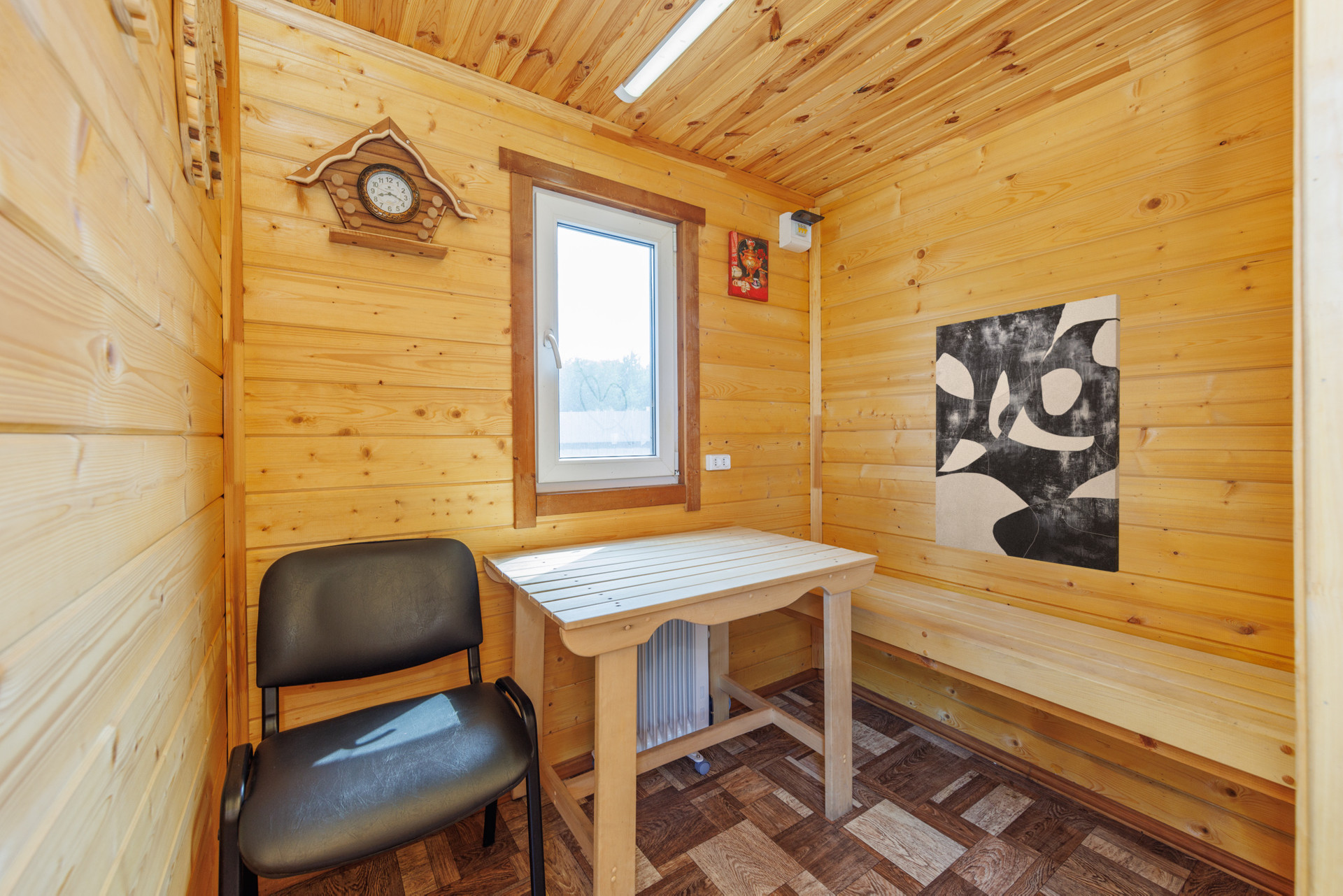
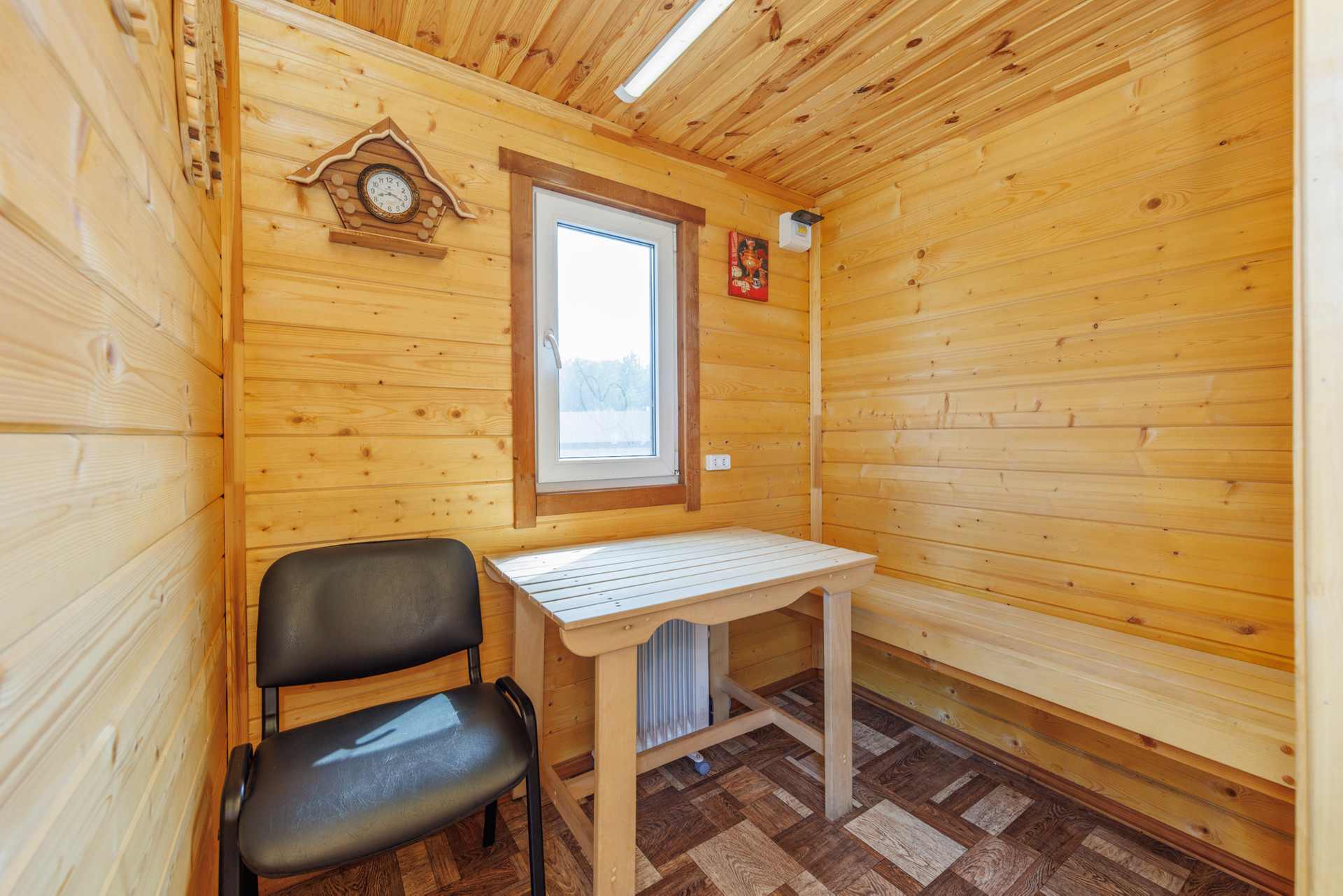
- wall art [935,294,1121,573]
